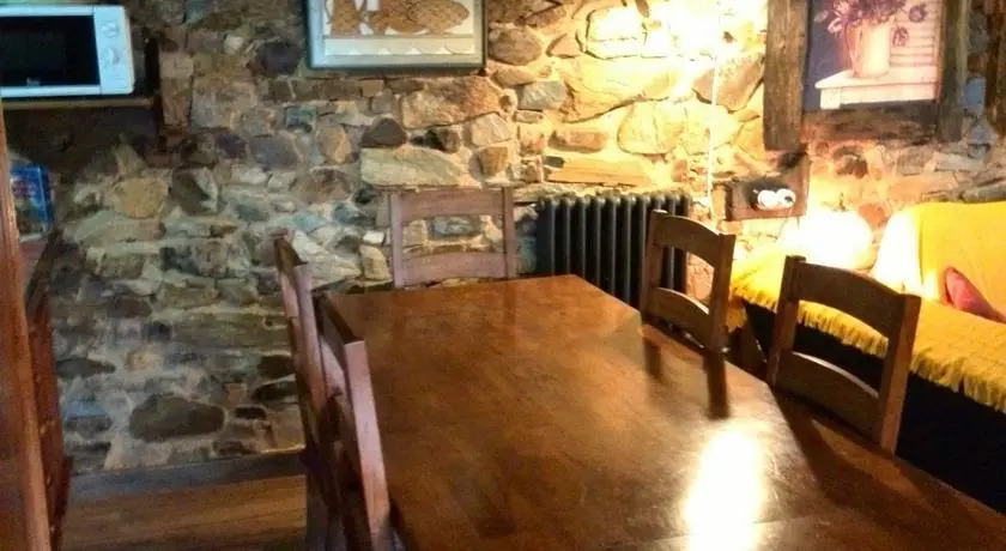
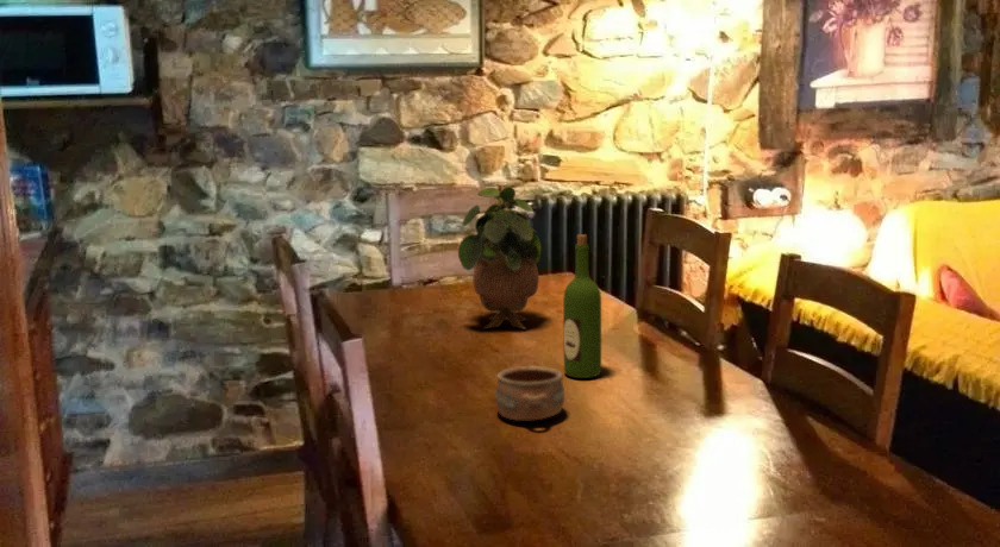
+ wine bottle [562,233,602,379]
+ pottery [494,365,565,421]
+ potted plant [457,186,542,331]
